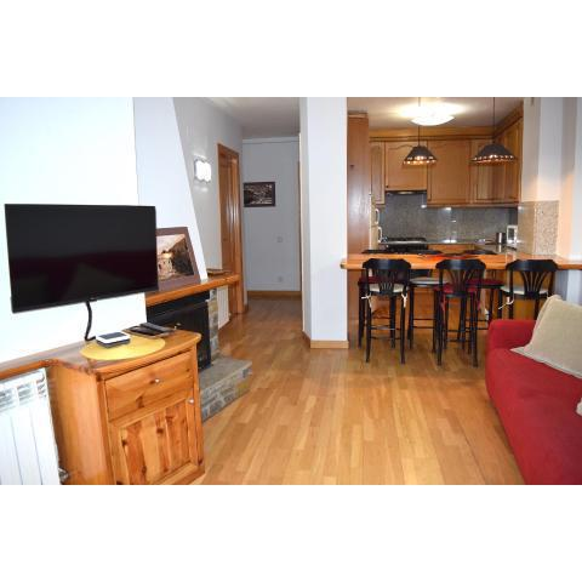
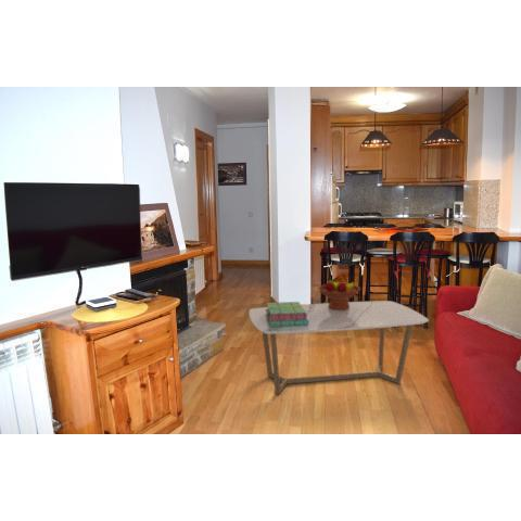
+ stack of books [266,301,308,327]
+ fruit bowl [317,277,361,310]
+ coffee table [249,300,430,395]
